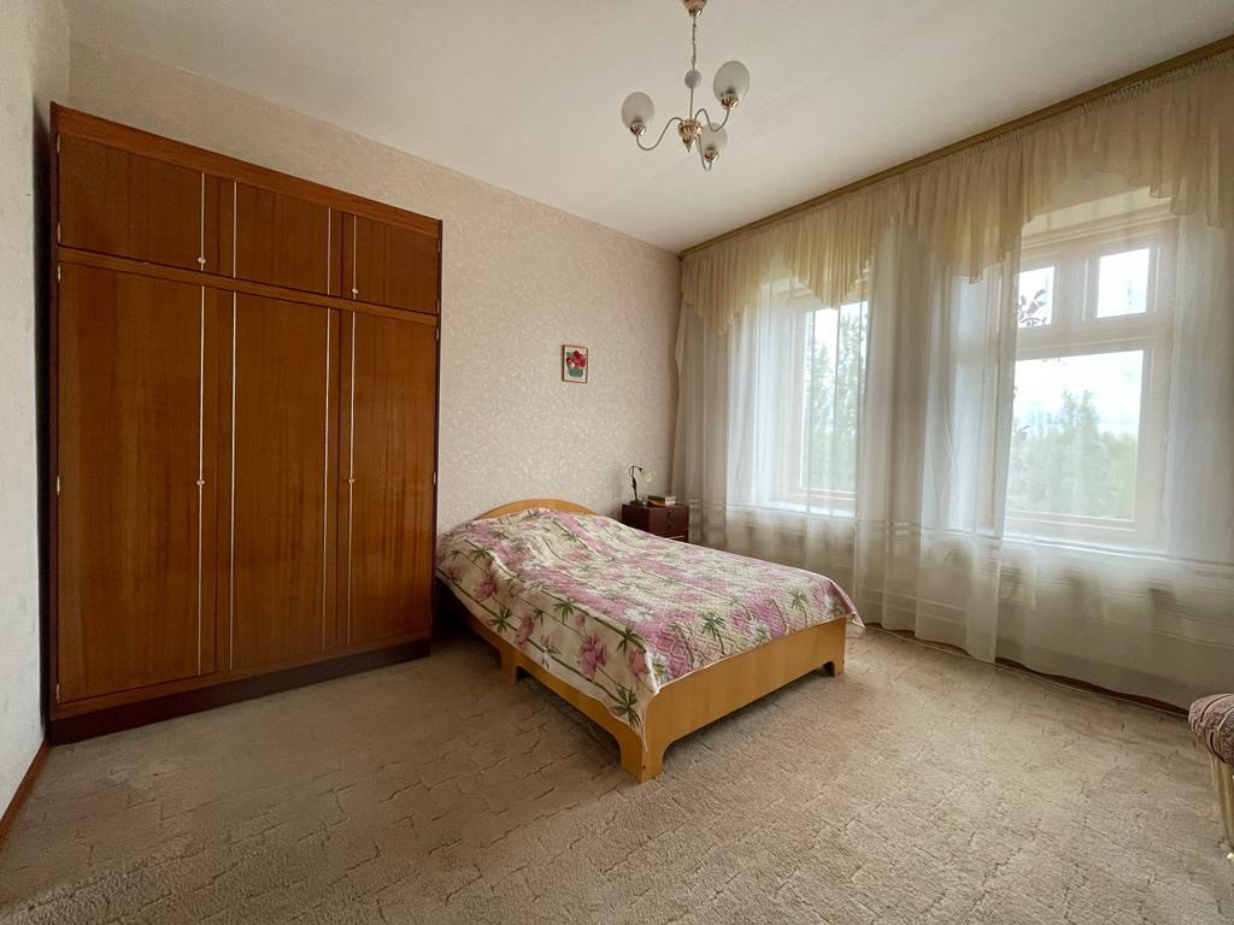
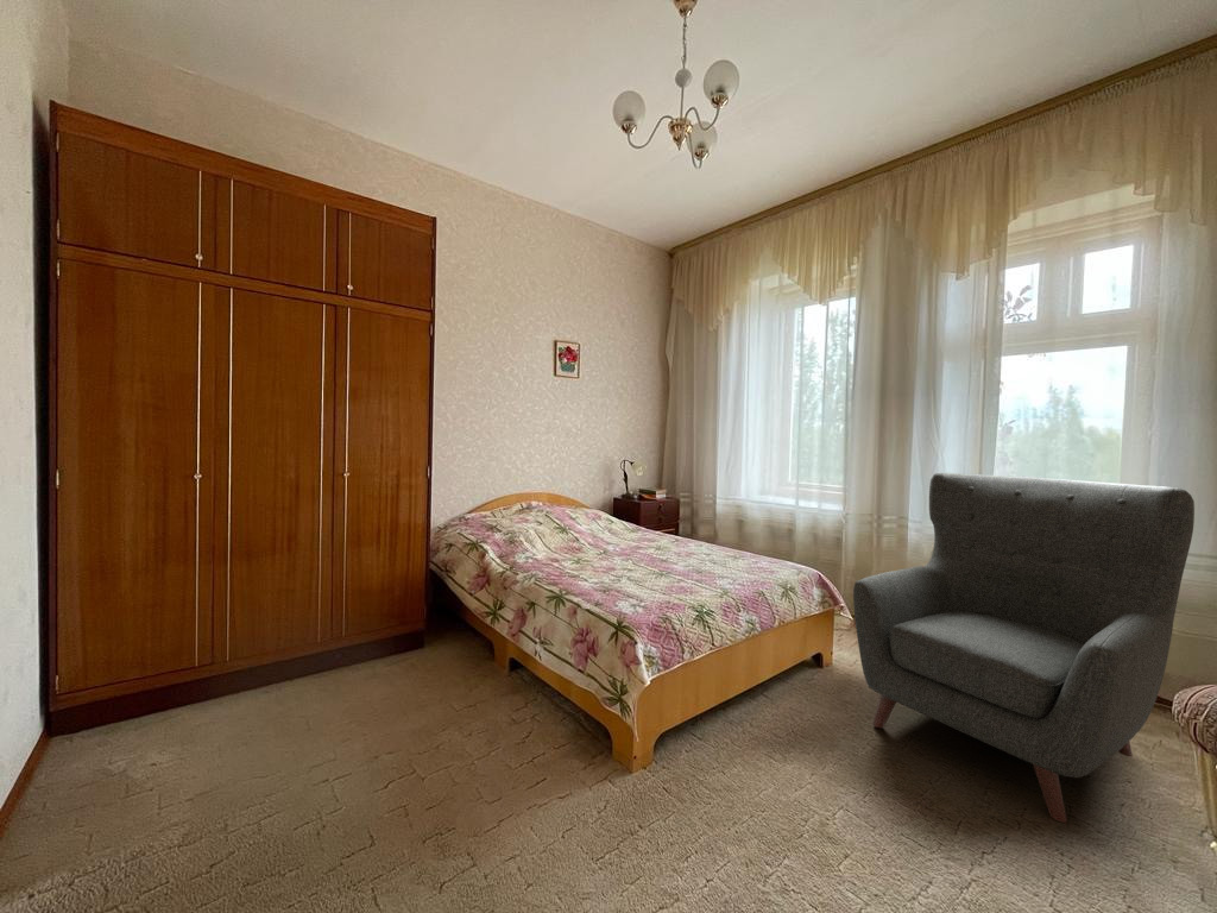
+ chair [852,472,1196,824]
